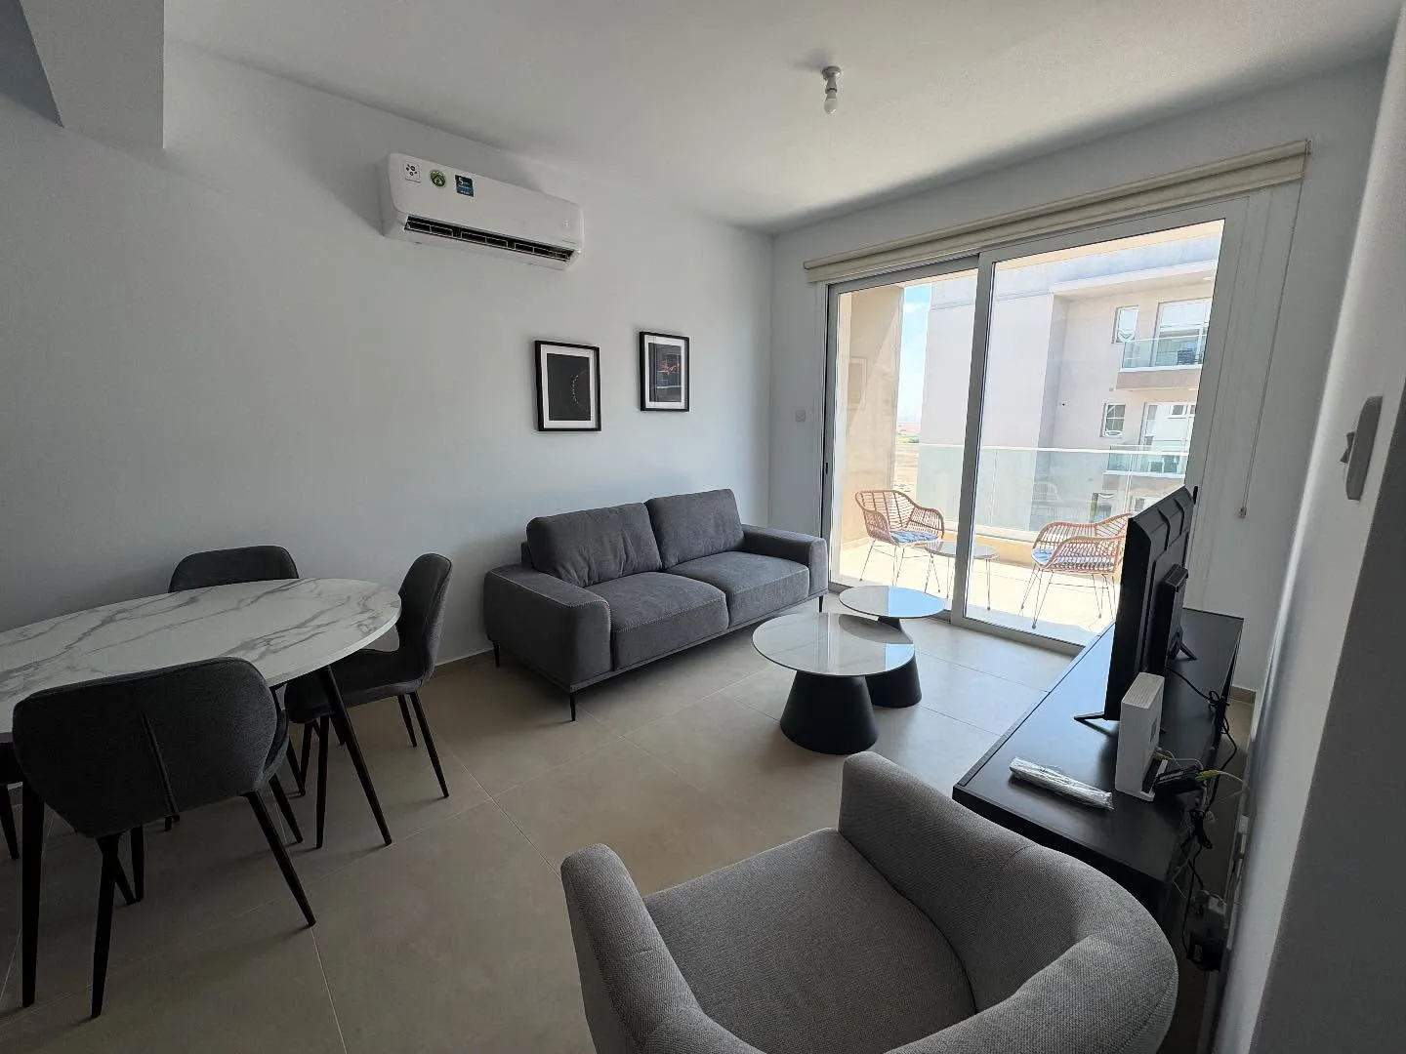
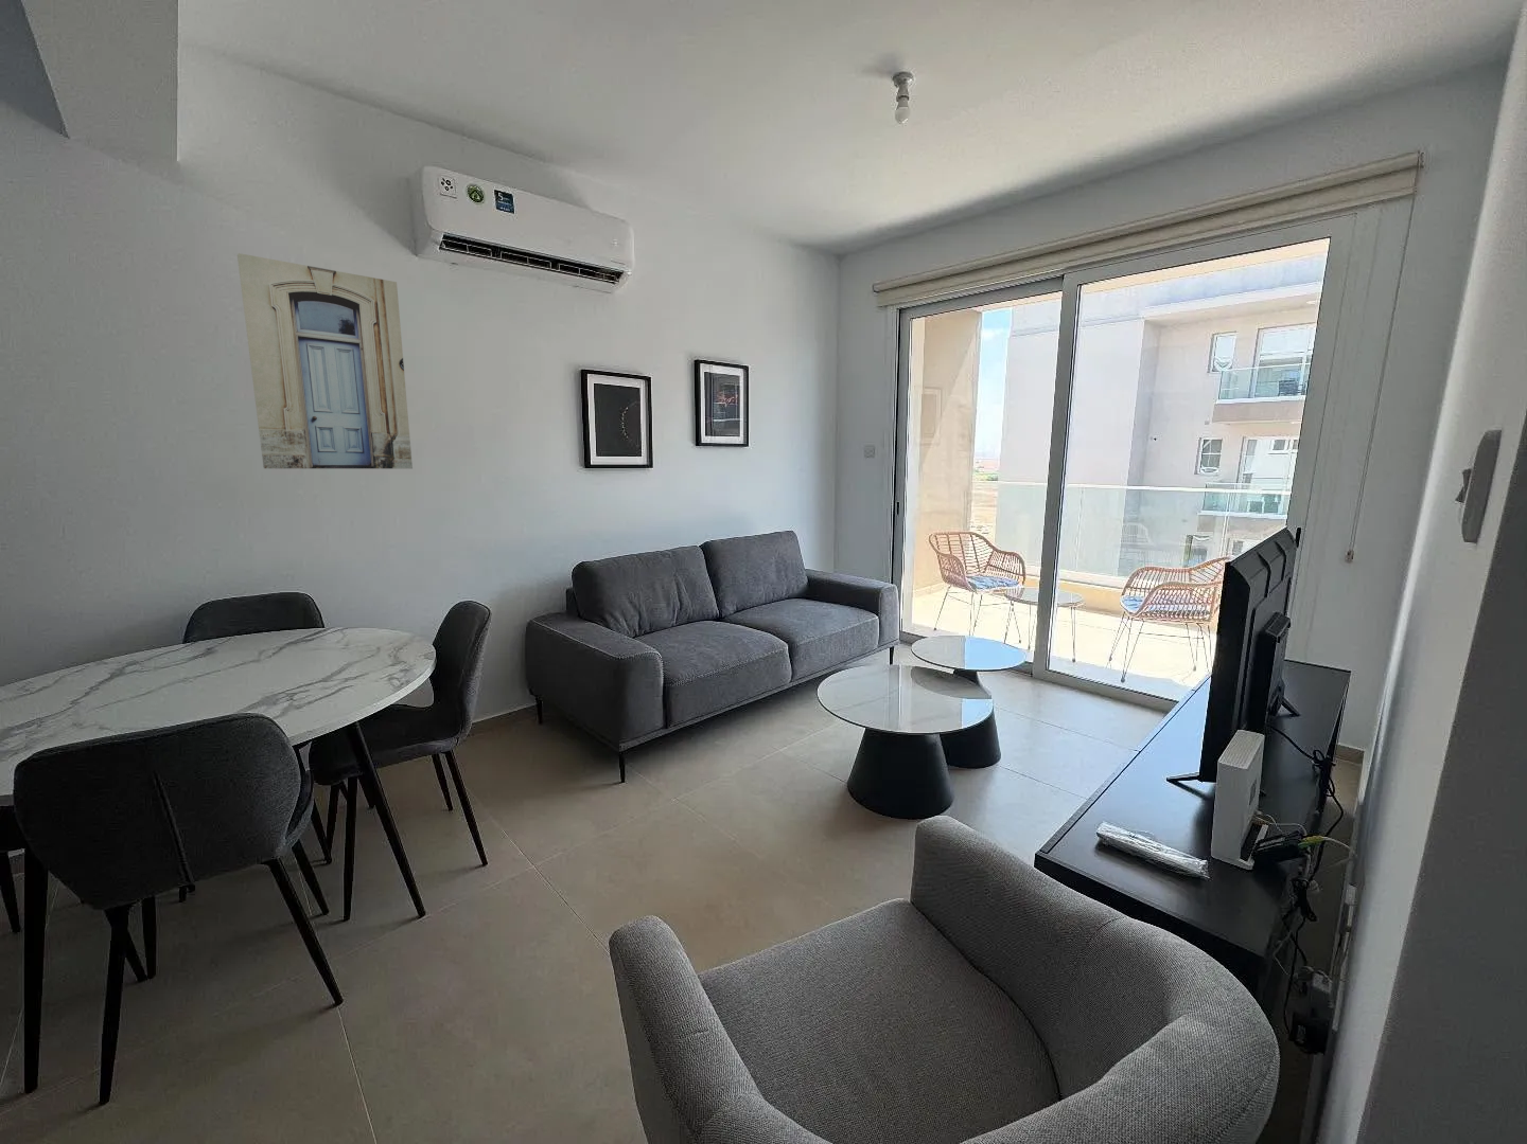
+ wall art [237,252,414,469]
